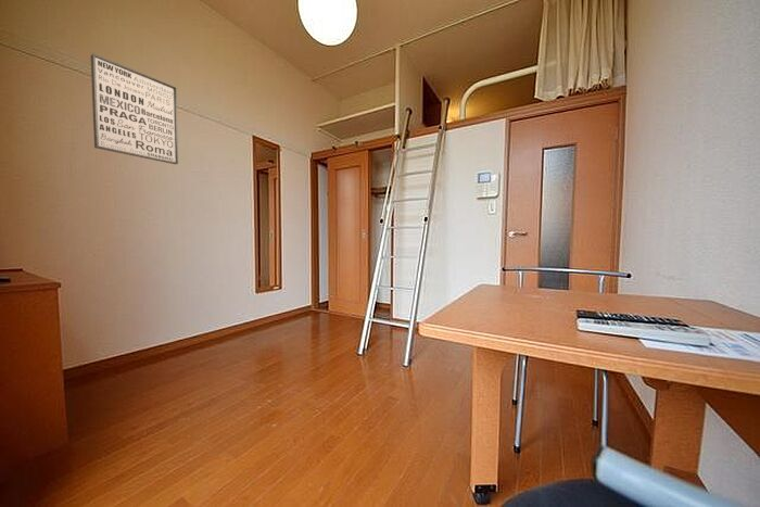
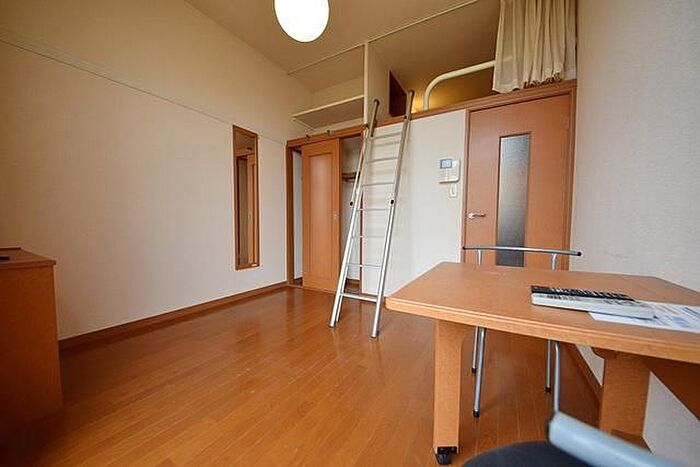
- wall art [90,53,179,165]
